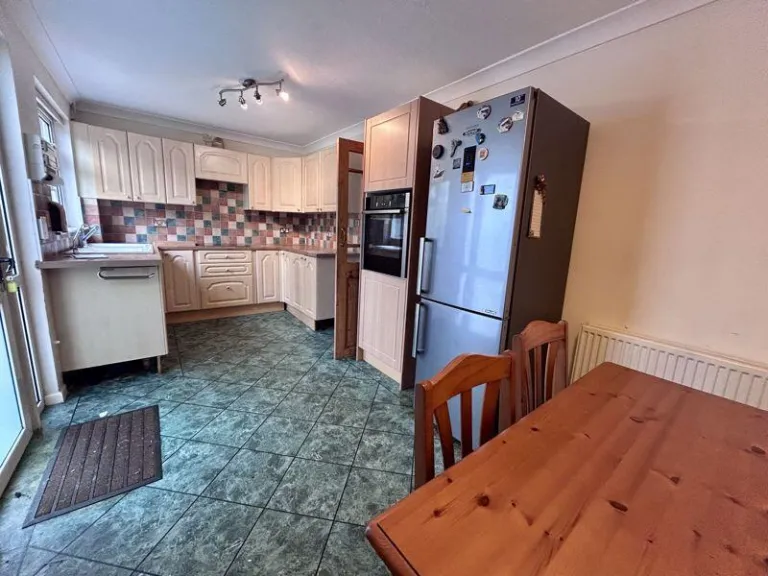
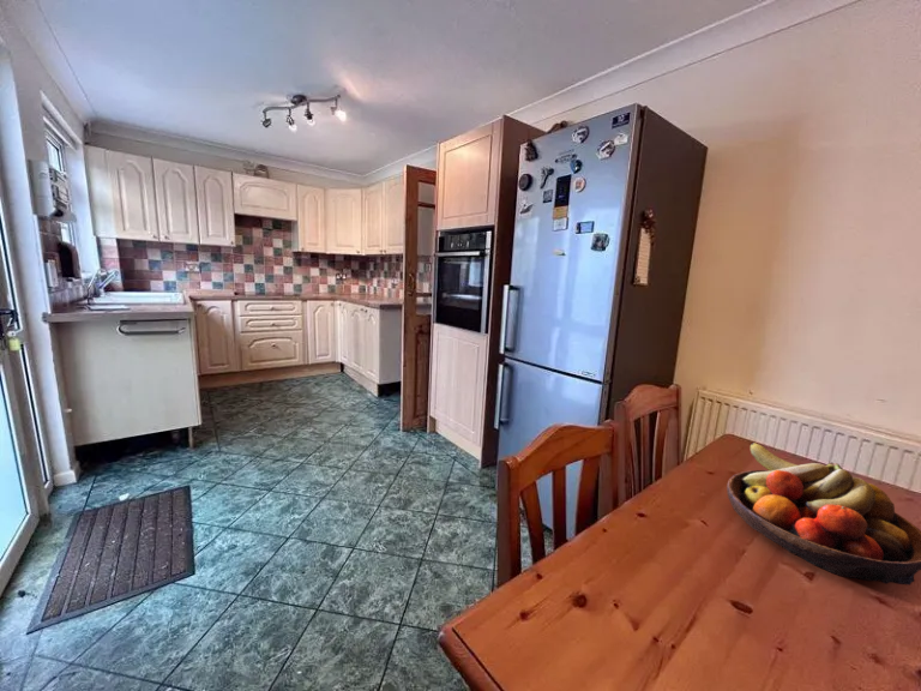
+ fruit bowl [726,441,921,587]
